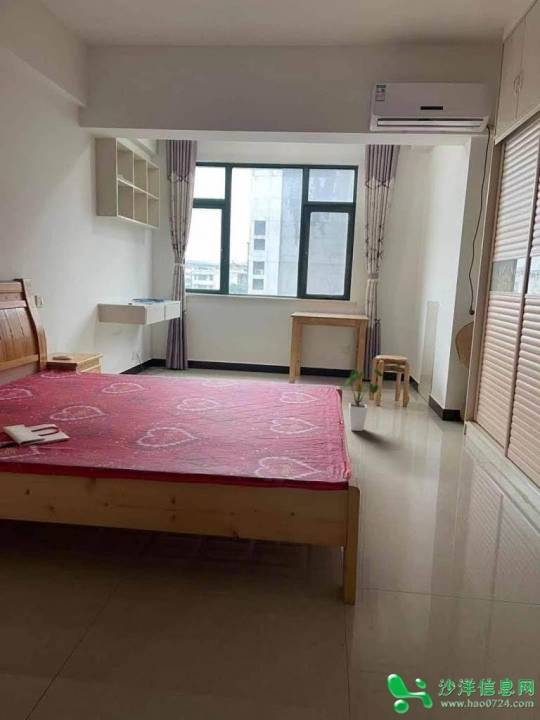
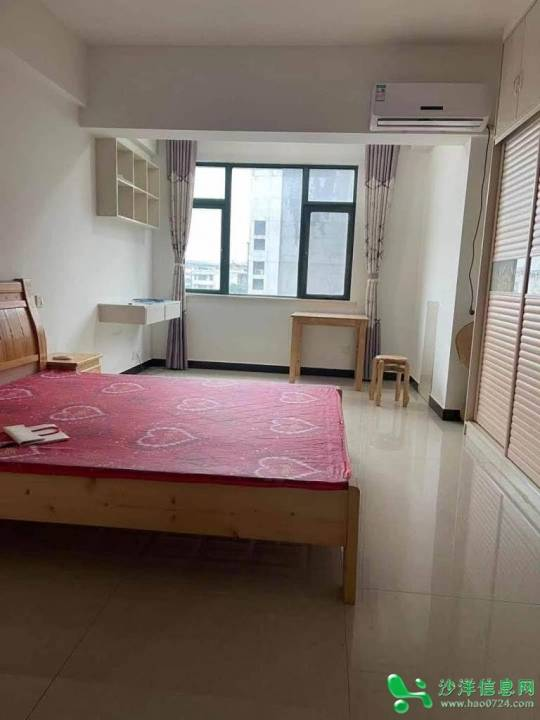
- house plant [342,367,384,432]
